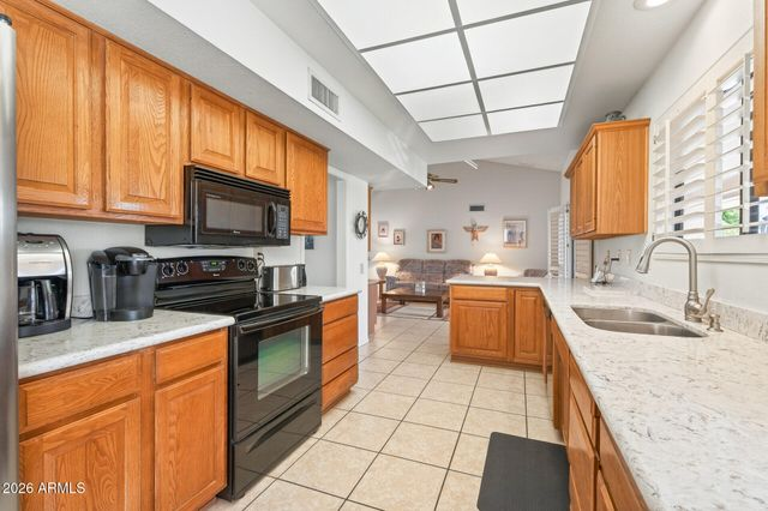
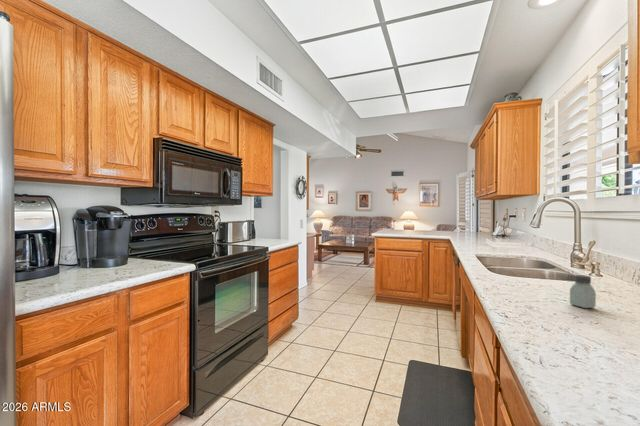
+ saltshaker [569,274,597,309]
